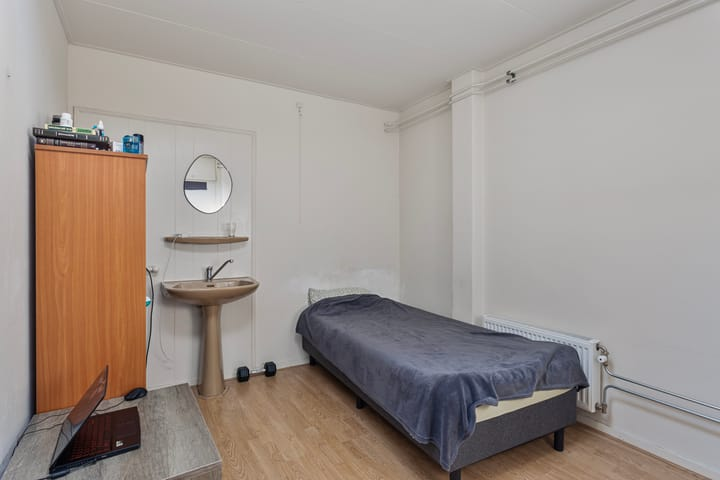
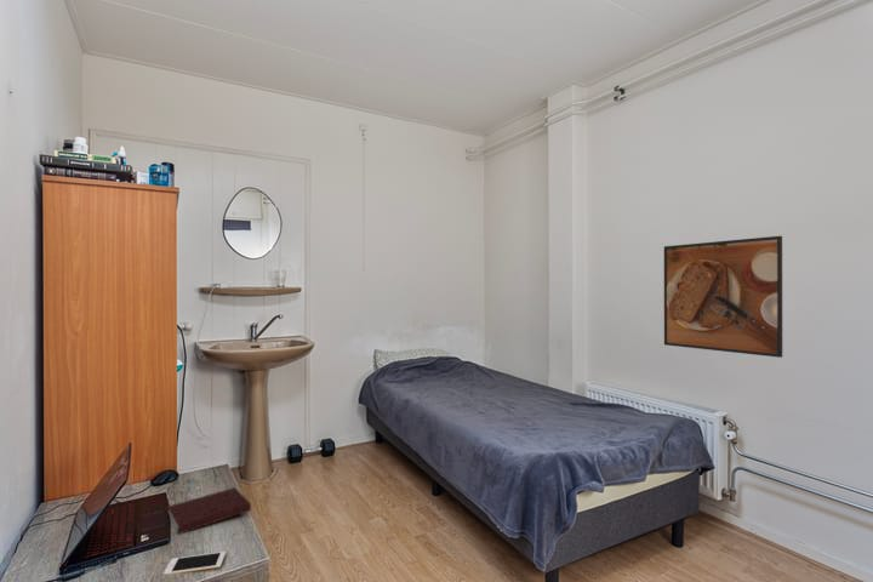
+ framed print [663,235,783,359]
+ notebook [166,486,252,536]
+ cell phone [162,550,227,576]
